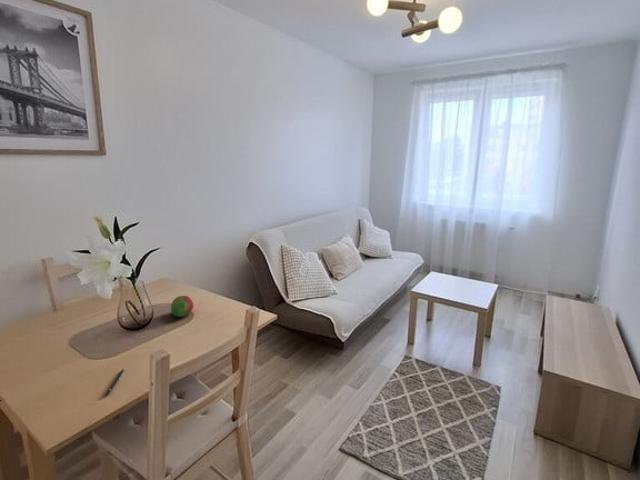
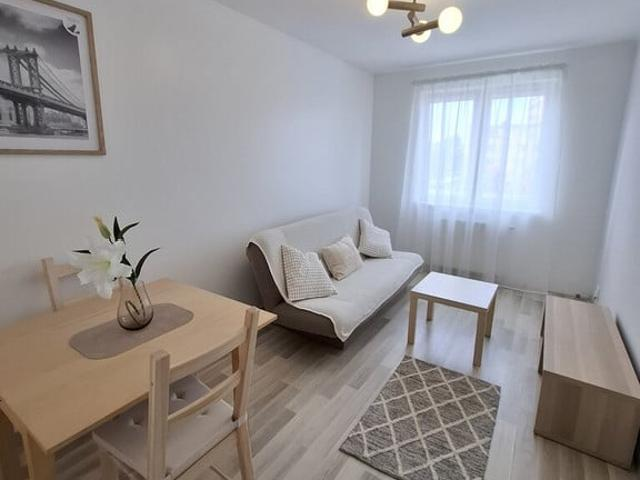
- pen [105,368,125,397]
- fruit [170,295,194,318]
